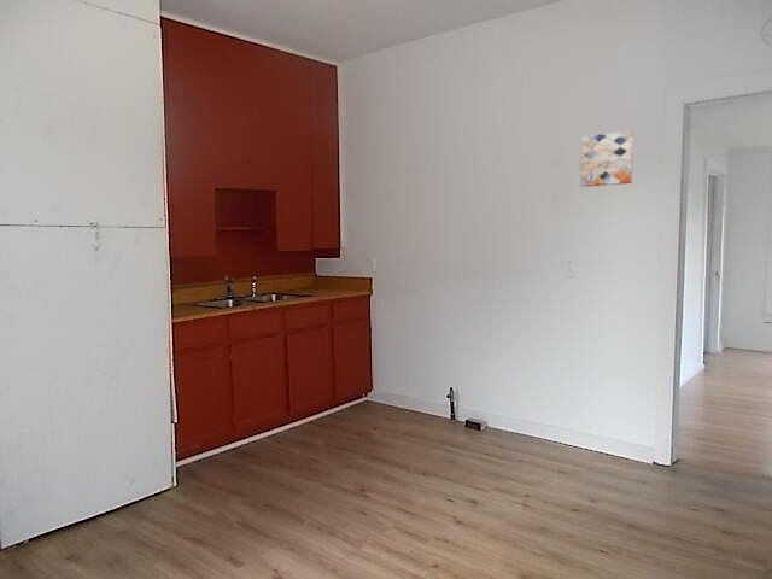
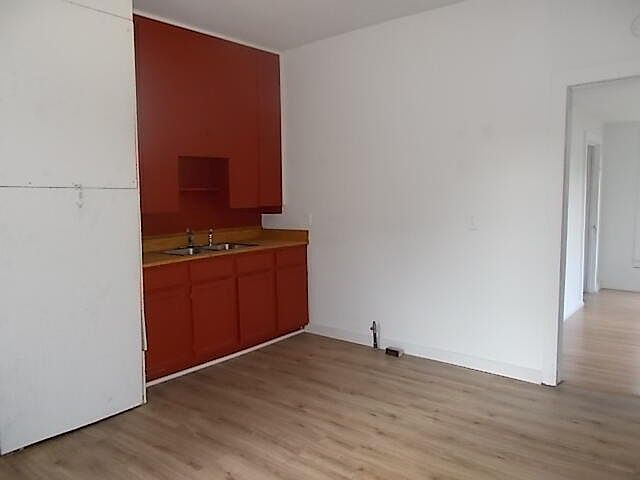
- wall art [579,129,634,188]
